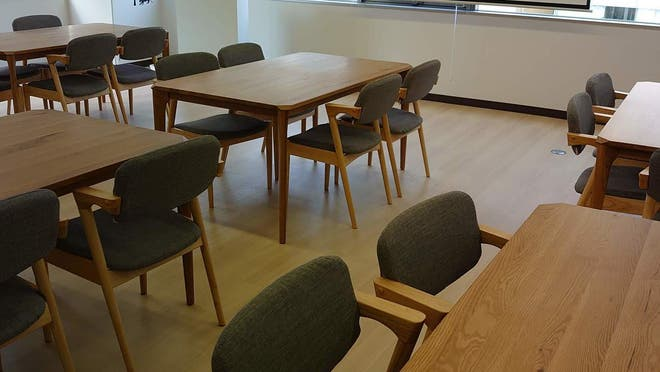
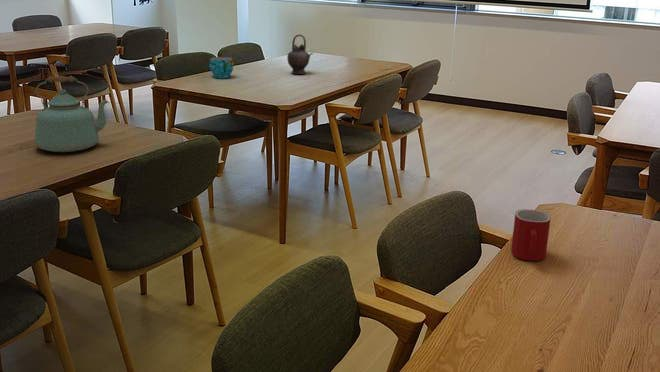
+ teapot [286,33,314,75]
+ cup [209,56,234,79]
+ kettle [34,75,109,153]
+ mug [510,208,552,262]
